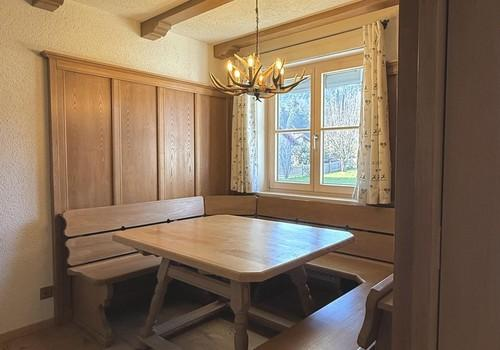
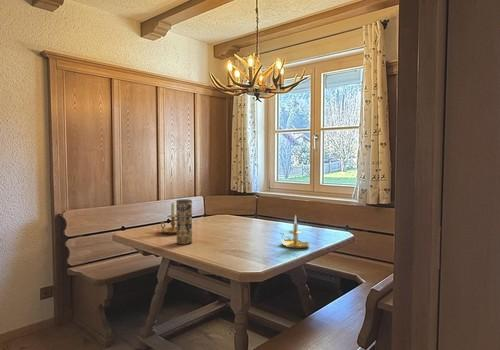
+ candle holder [160,202,177,235]
+ candle holder [280,214,311,249]
+ vase [175,198,193,246]
